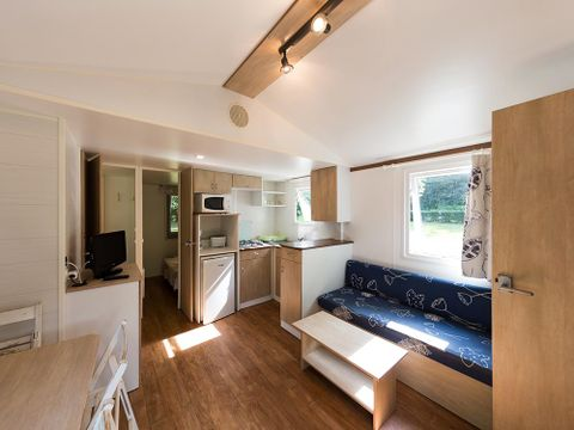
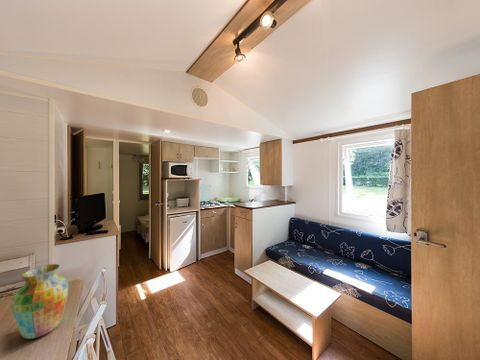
+ vase [10,263,70,340]
